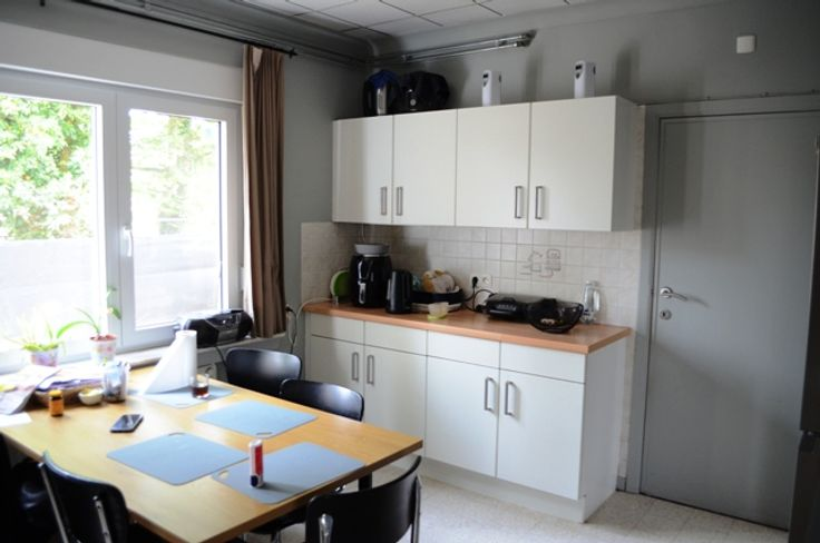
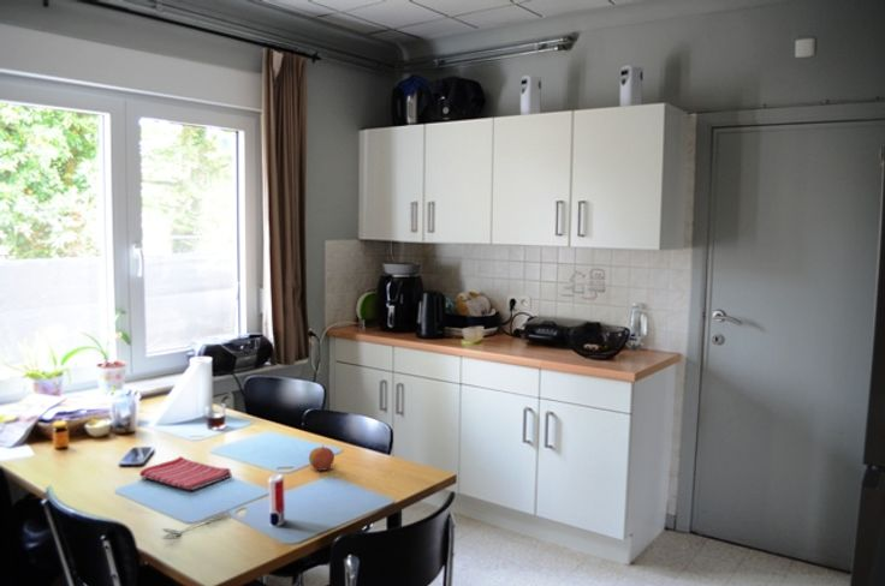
+ apple [308,443,335,472]
+ spoon [161,510,232,536]
+ dish towel [138,455,233,491]
